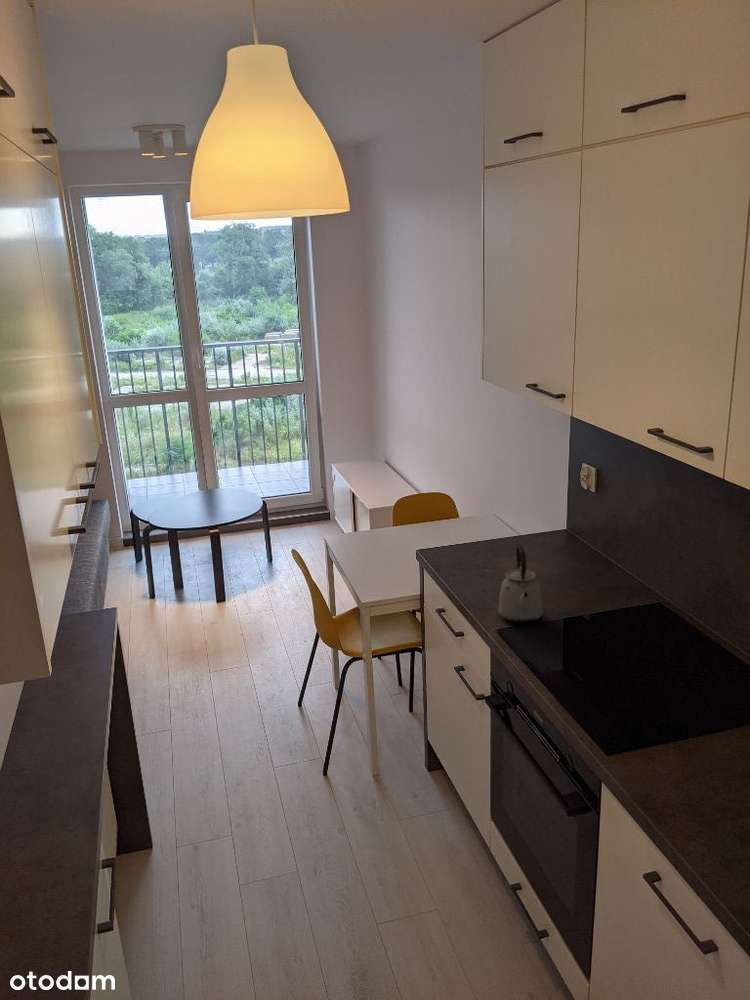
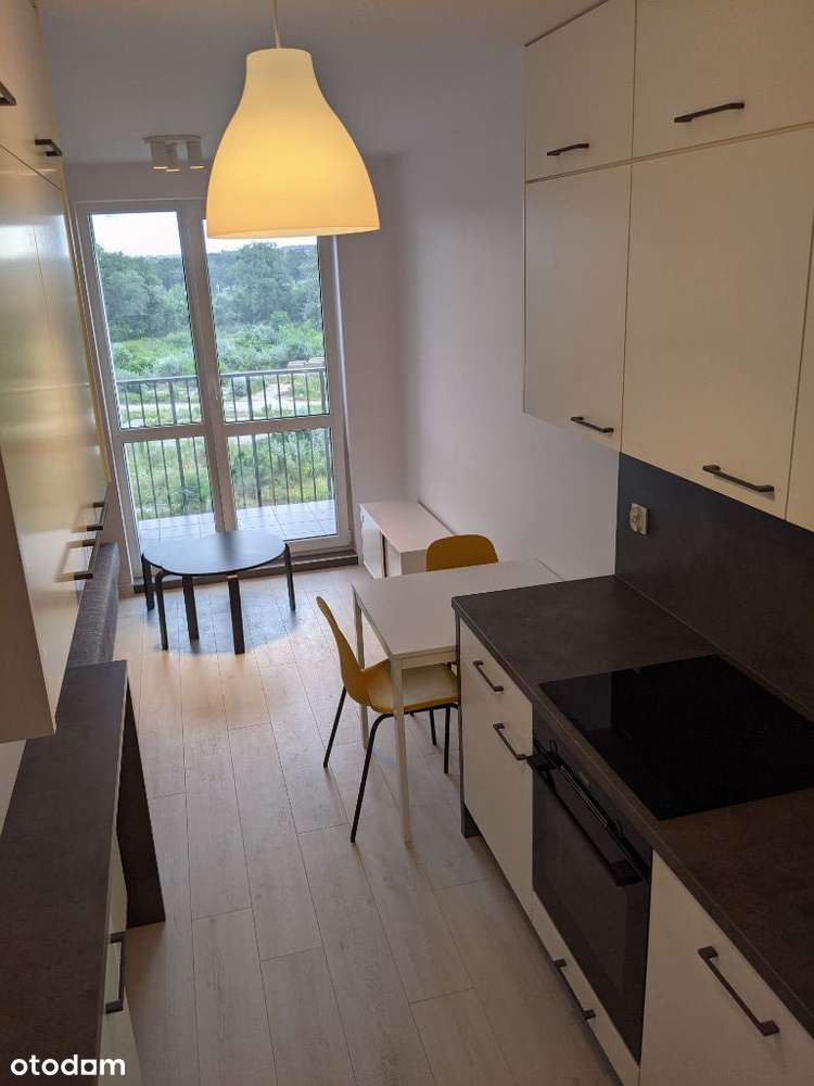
- kettle [498,544,544,624]
